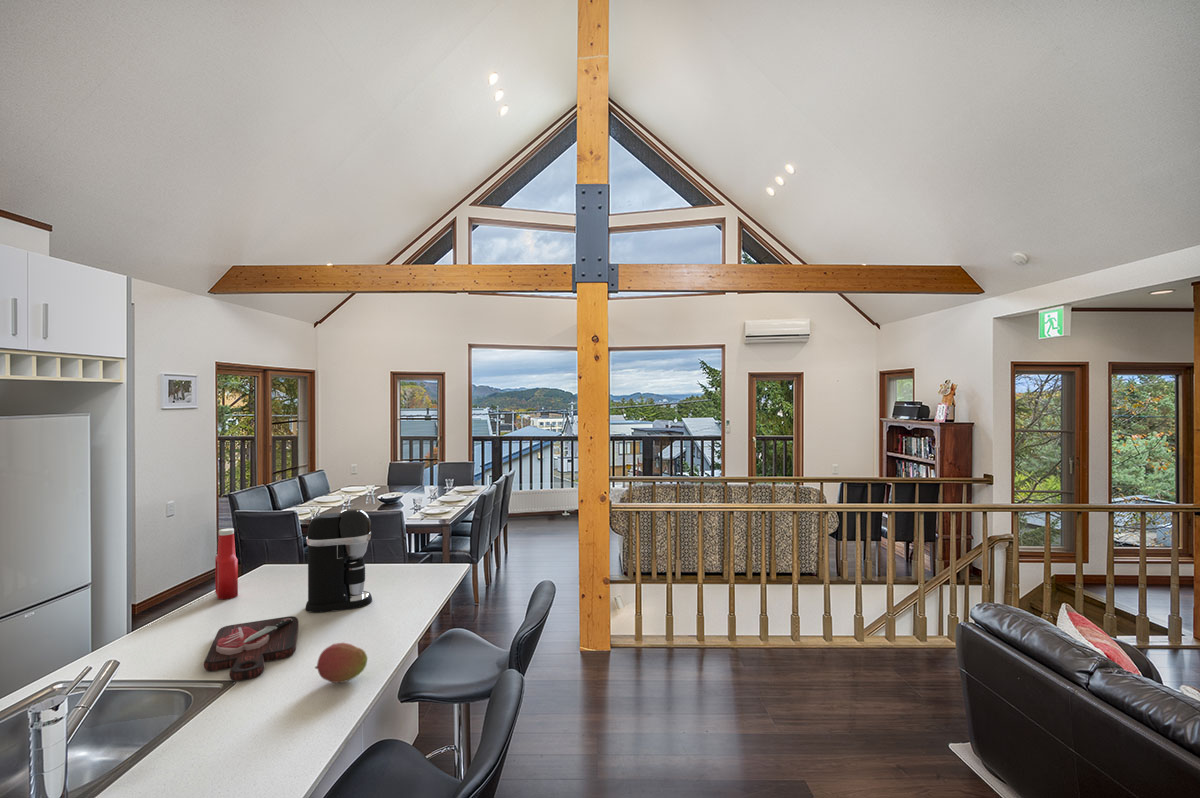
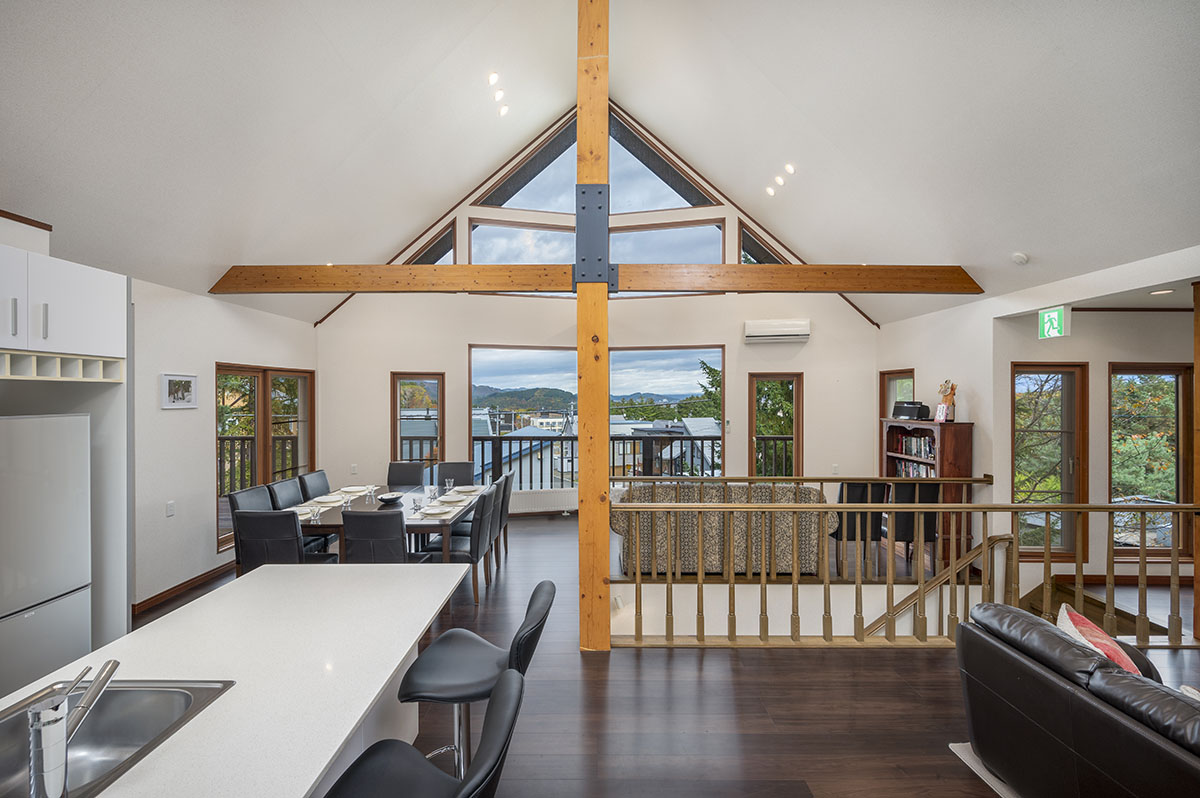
- cutting board [202,615,299,682]
- coffee maker [304,507,373,614]
- soap bottle [214,527,239,600]
- fruit [314,641,368,684]
